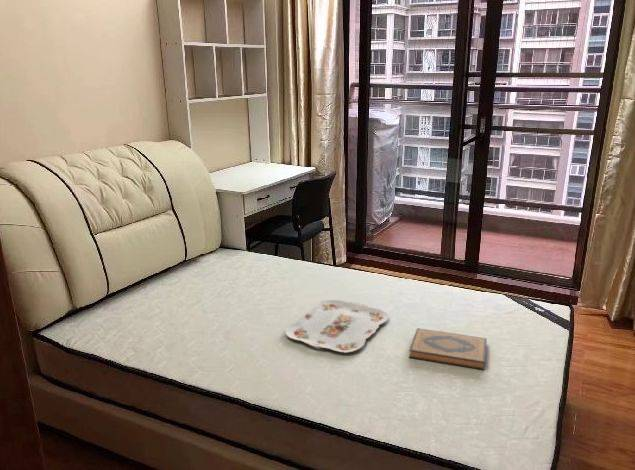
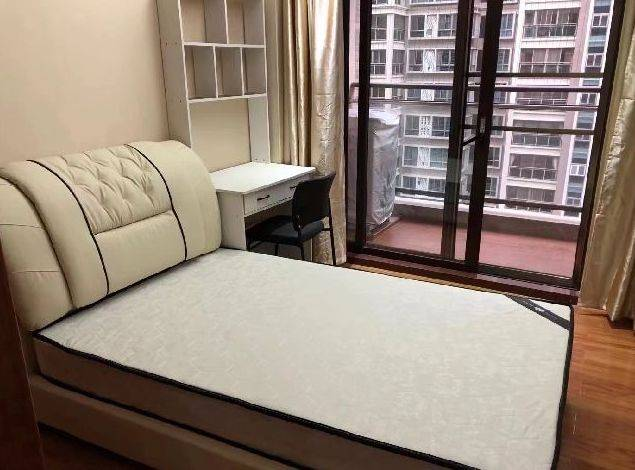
- hardback book [408,327,488,371]
- serving tray [285,299,390,354]
